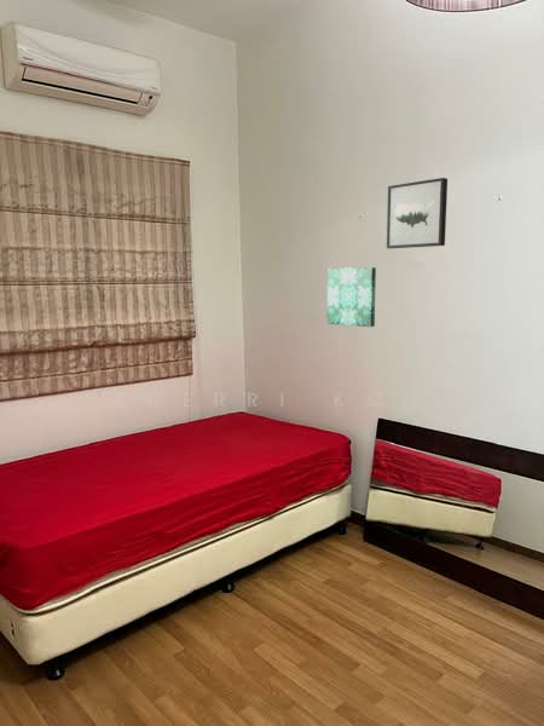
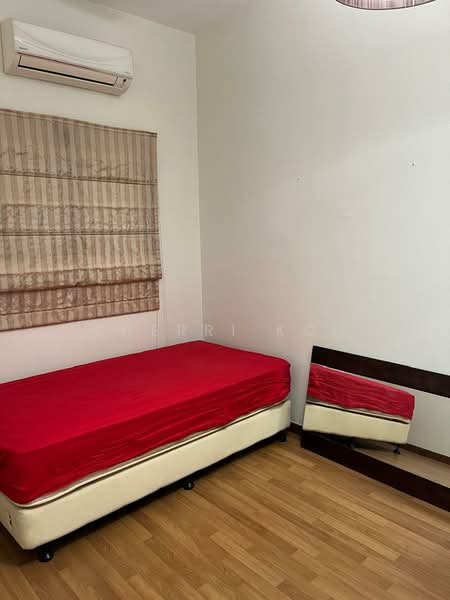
- wall art [386,177,448,249]
- wall art [326,266,377,328]
